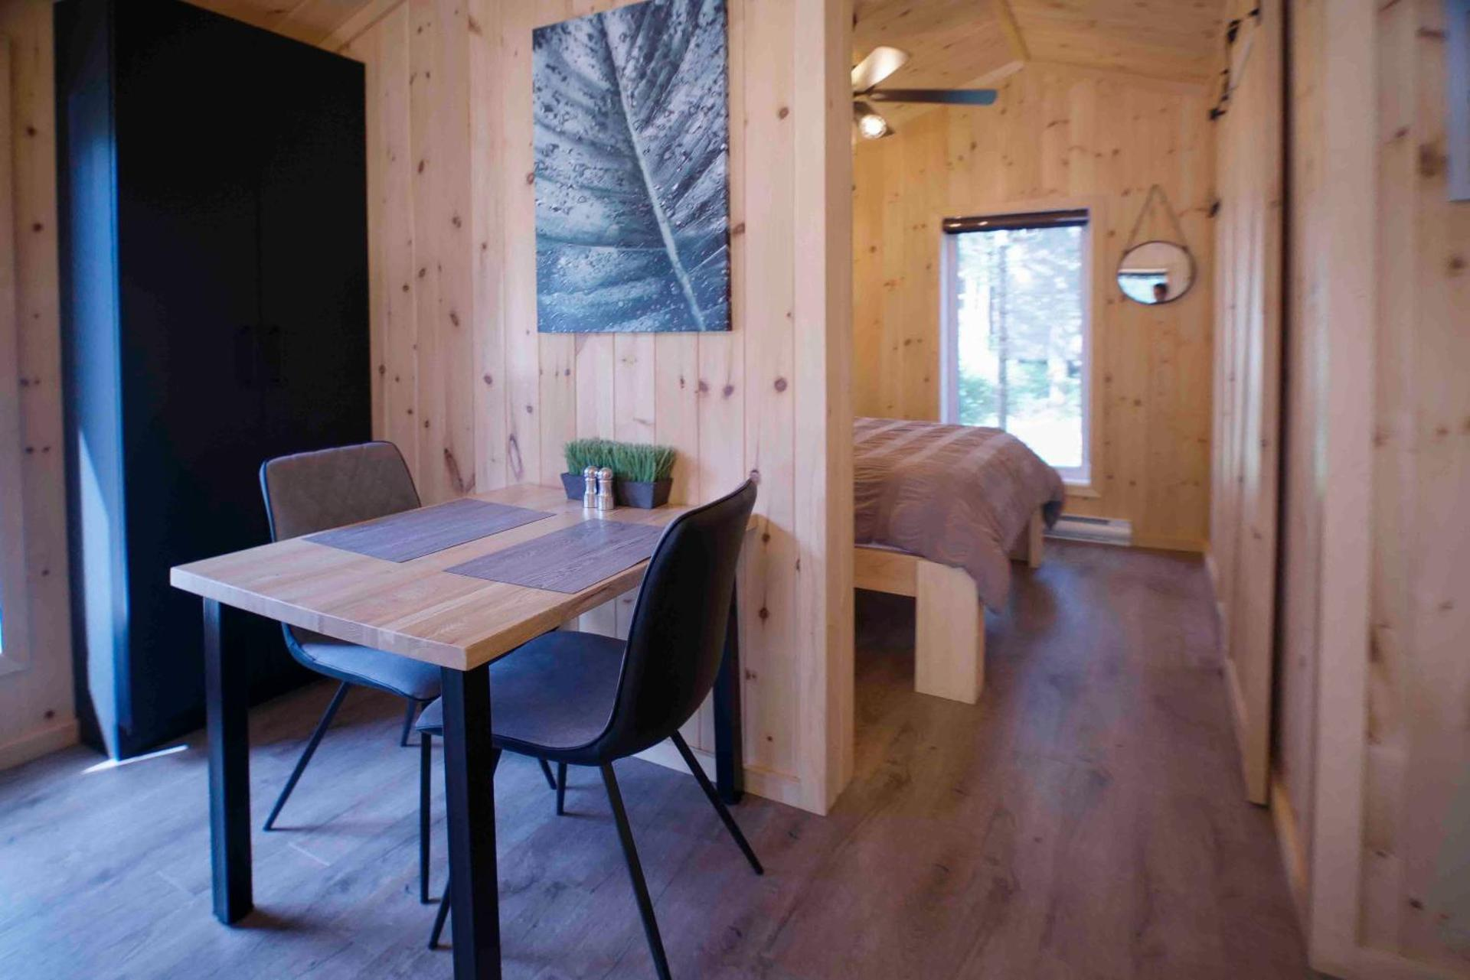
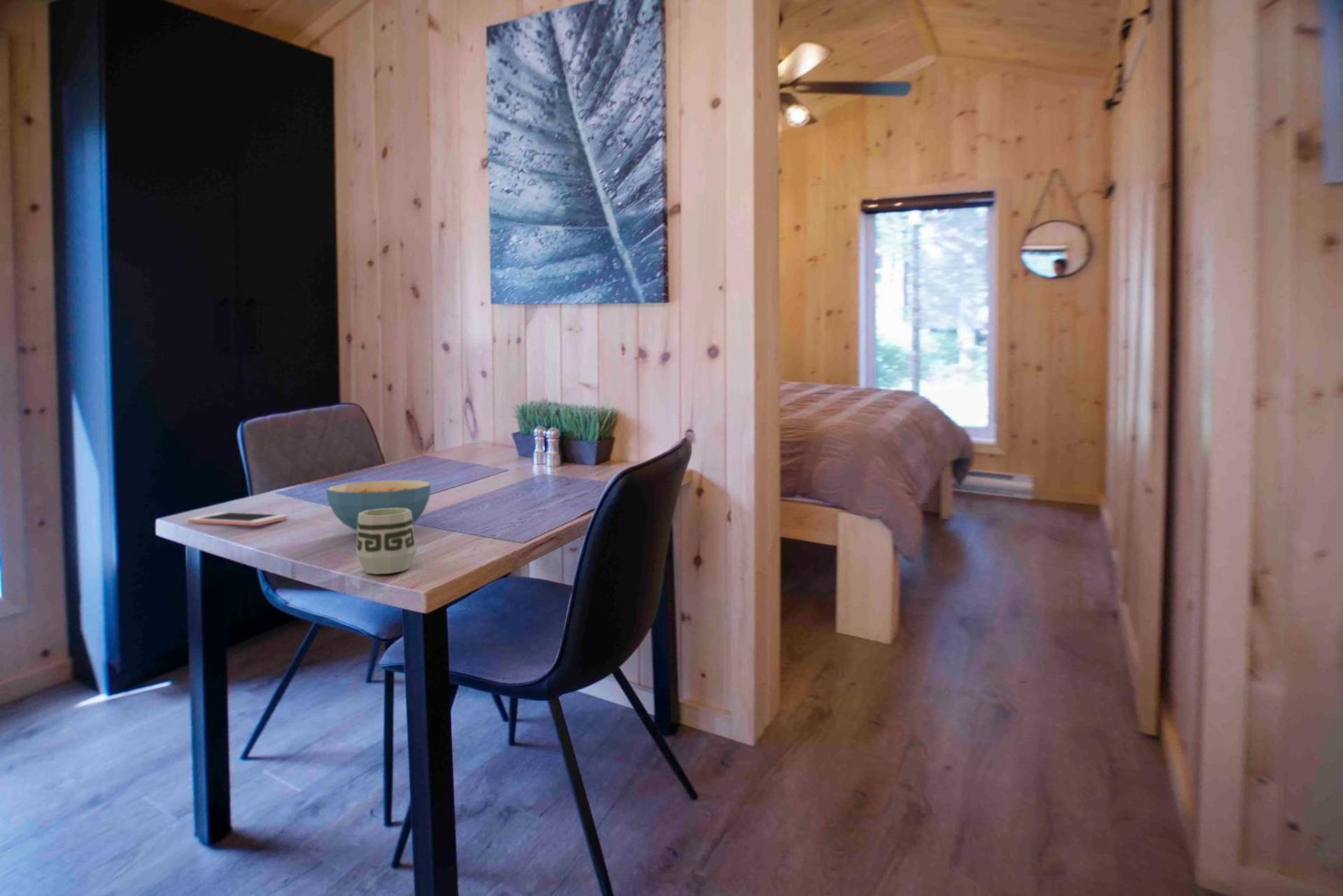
+ cereal bowl [325,479,432,532]
+ cup [355,508,417,575]
+ cell phone [187,511,288,527]
